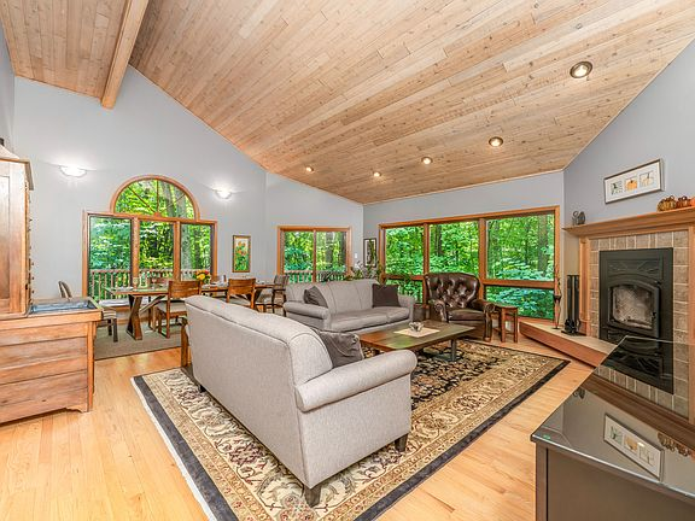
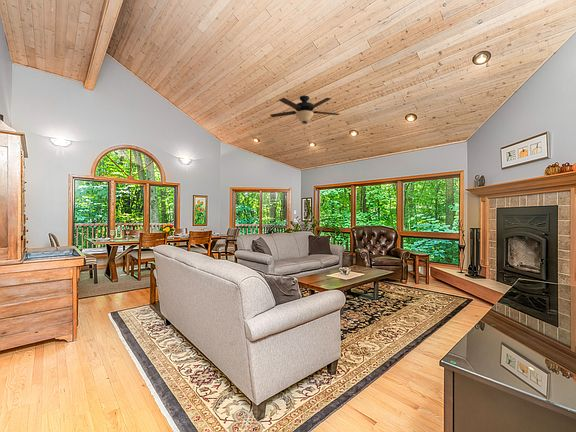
+ ceiling fan [269,95,340,135]
